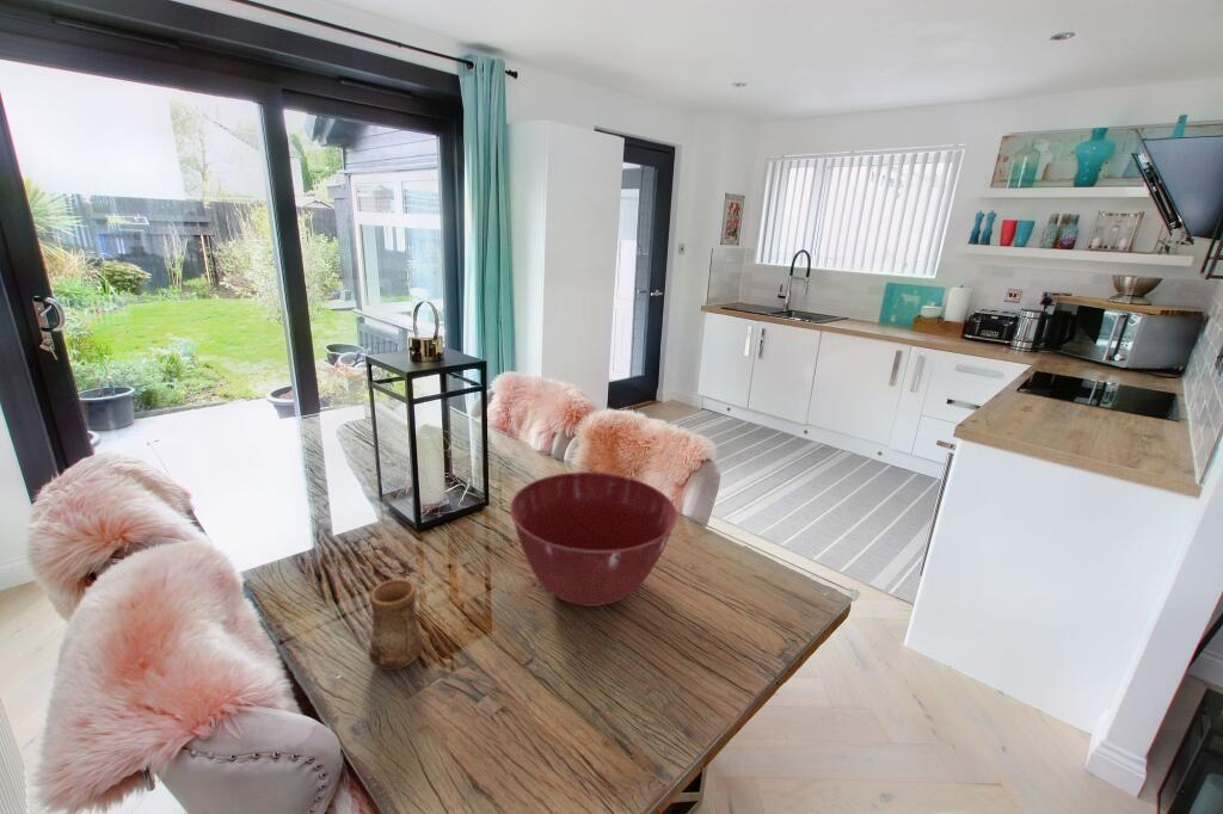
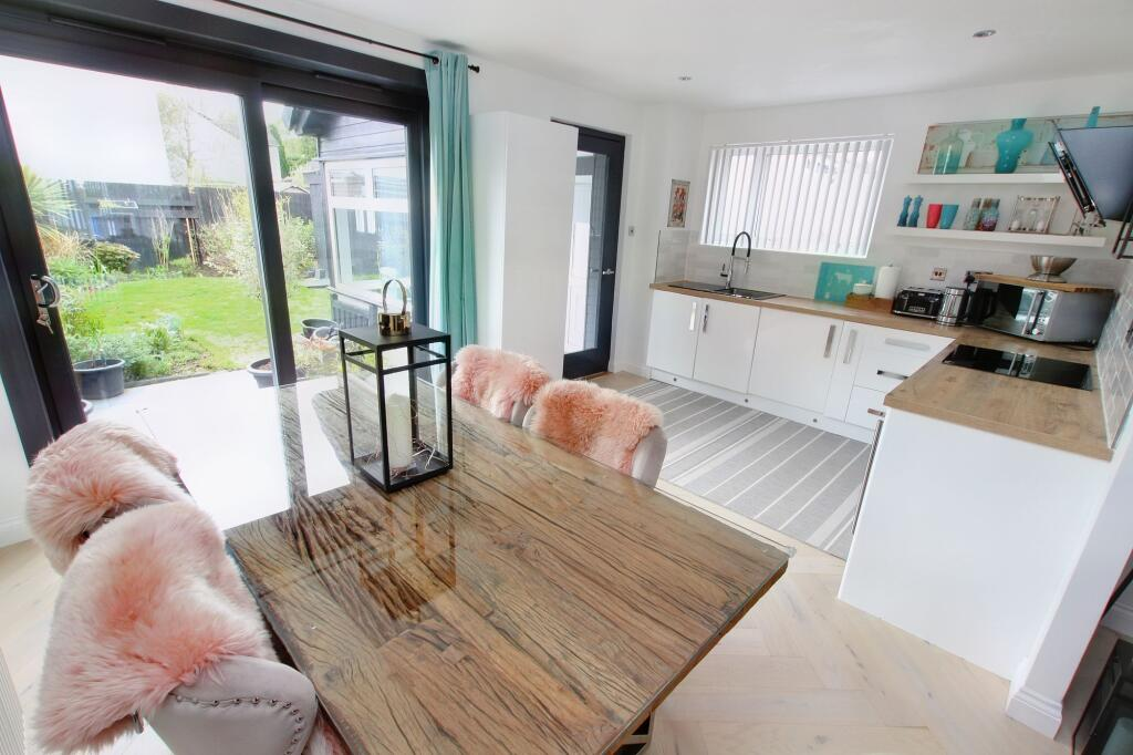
- cup [368,578,425,672]
- mixing bowl [509,471,678,608]
